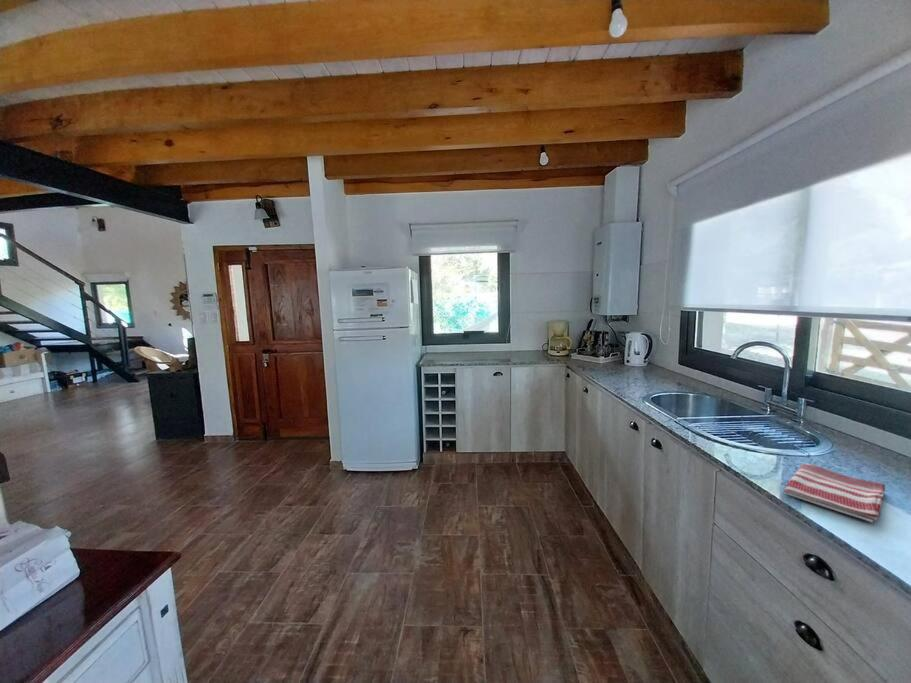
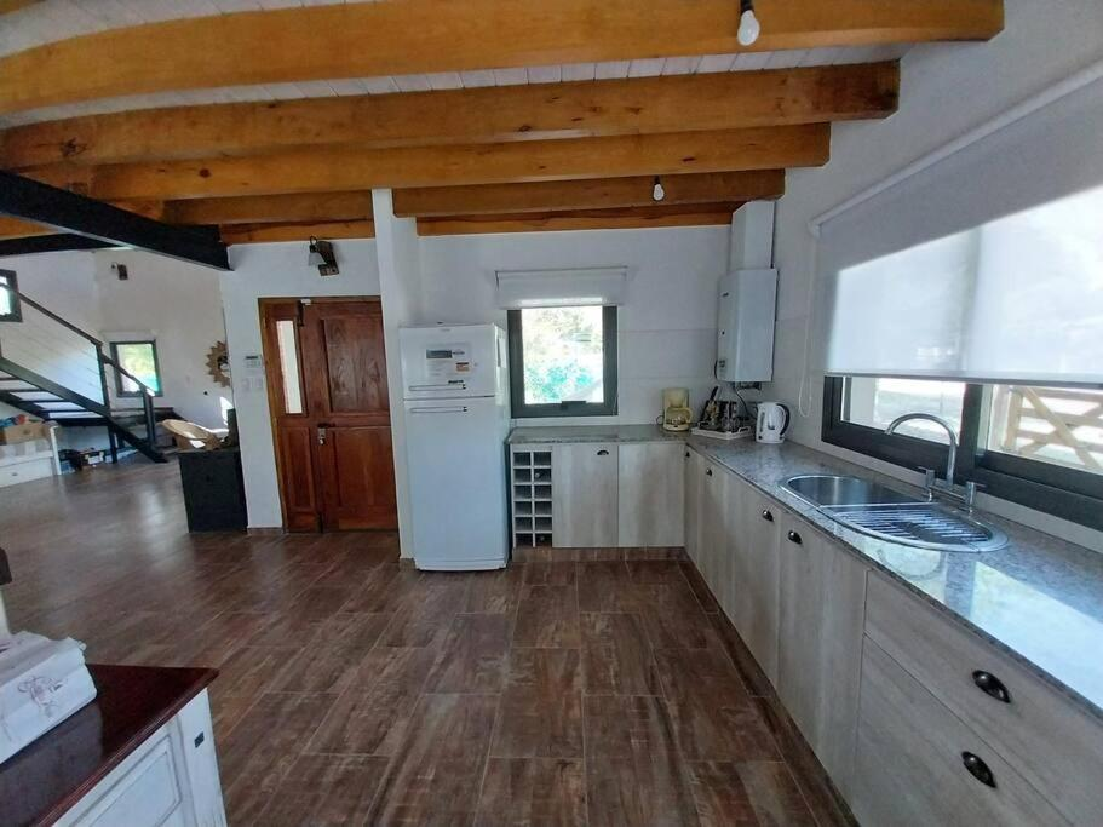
- dish towel [783,463,886,524]
